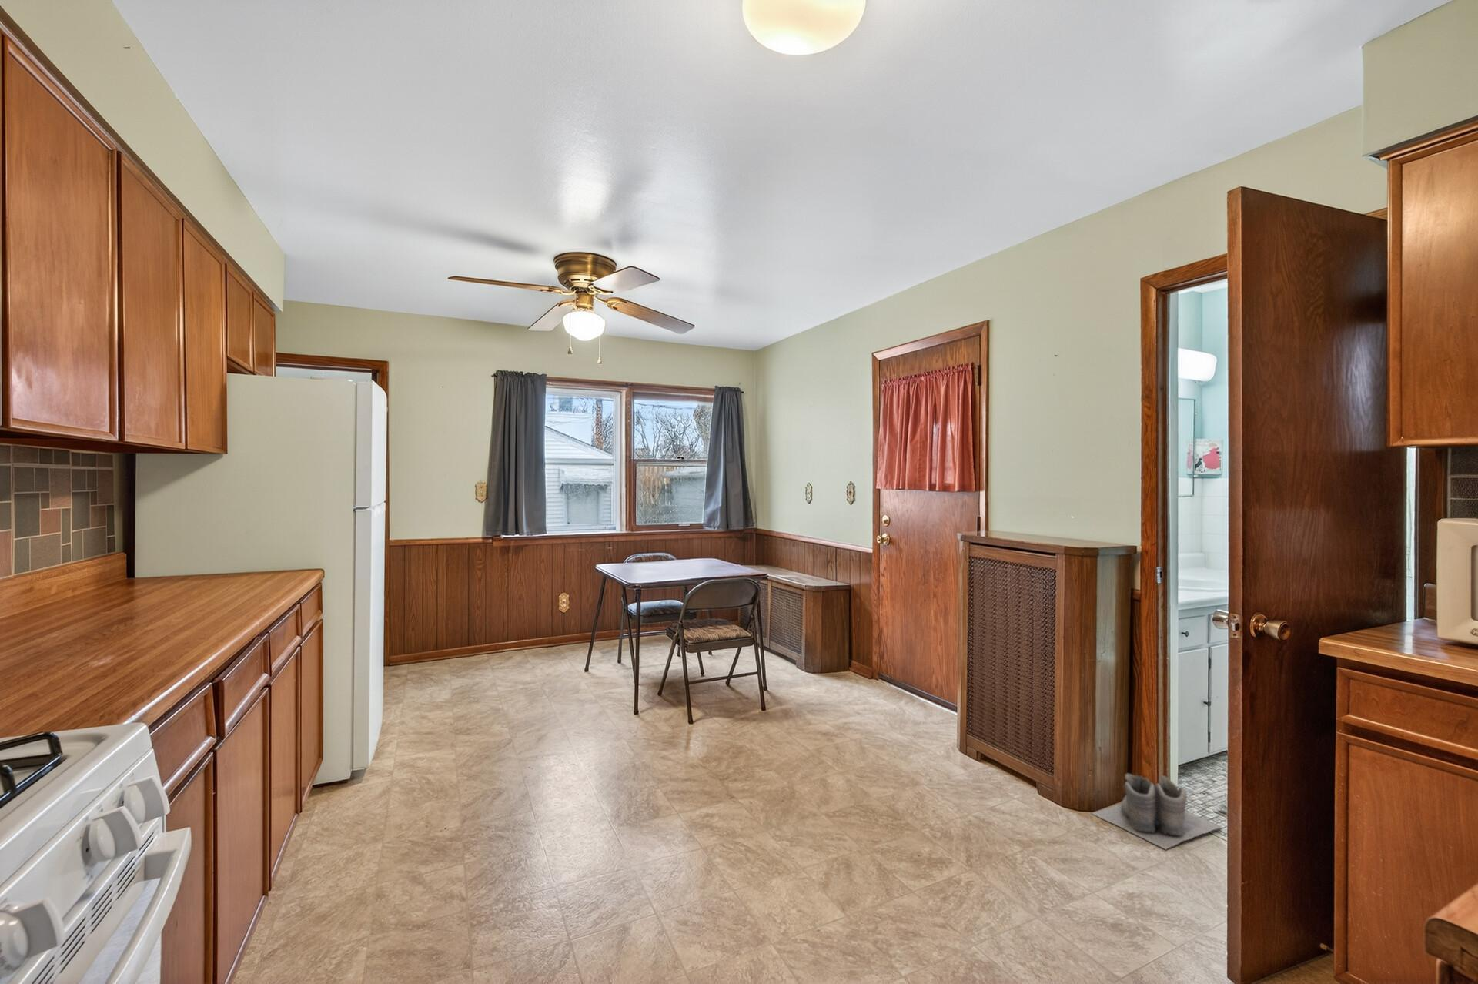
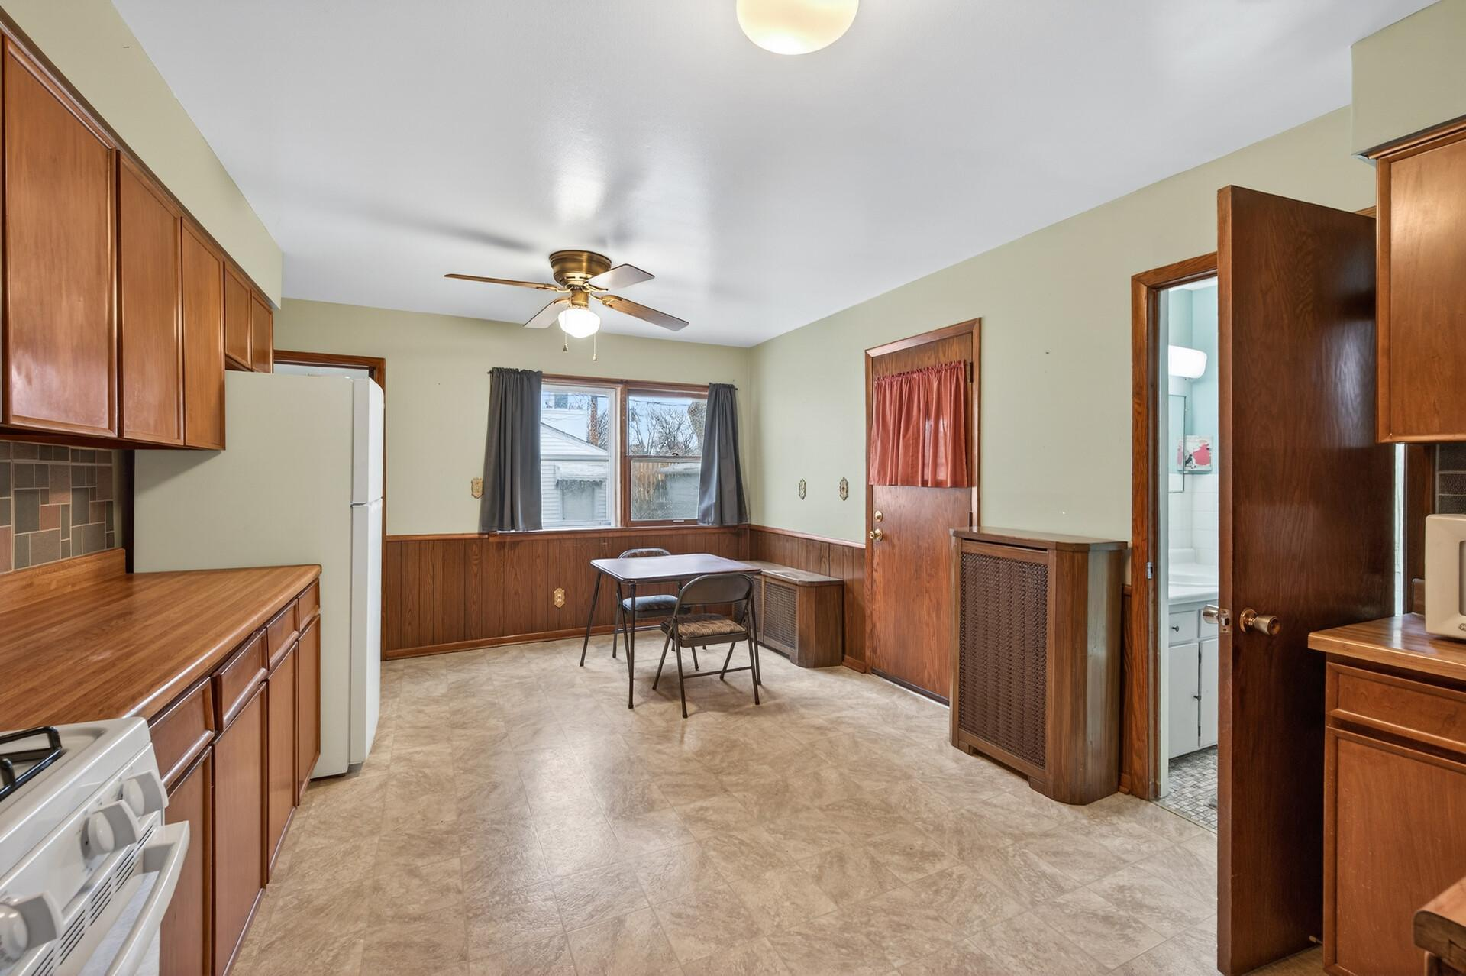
- boots [1090,773,1223,851]
